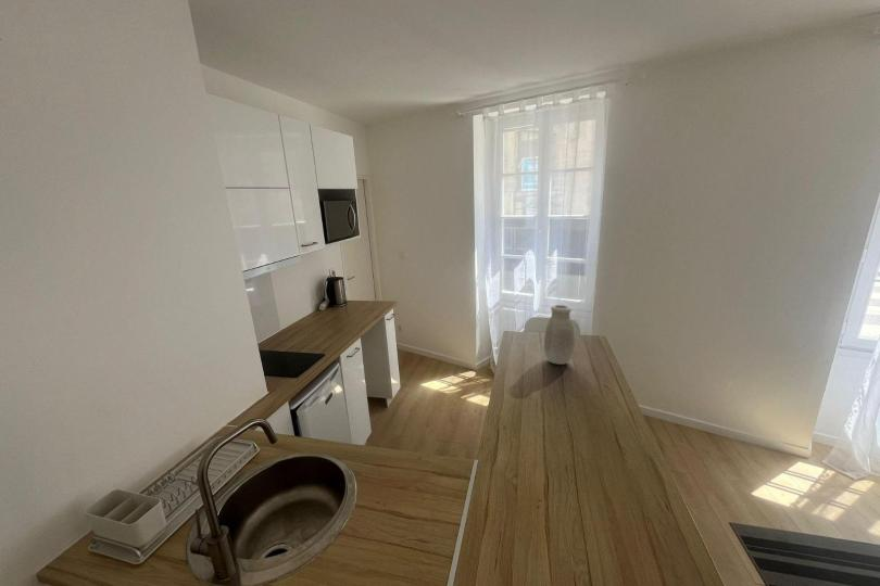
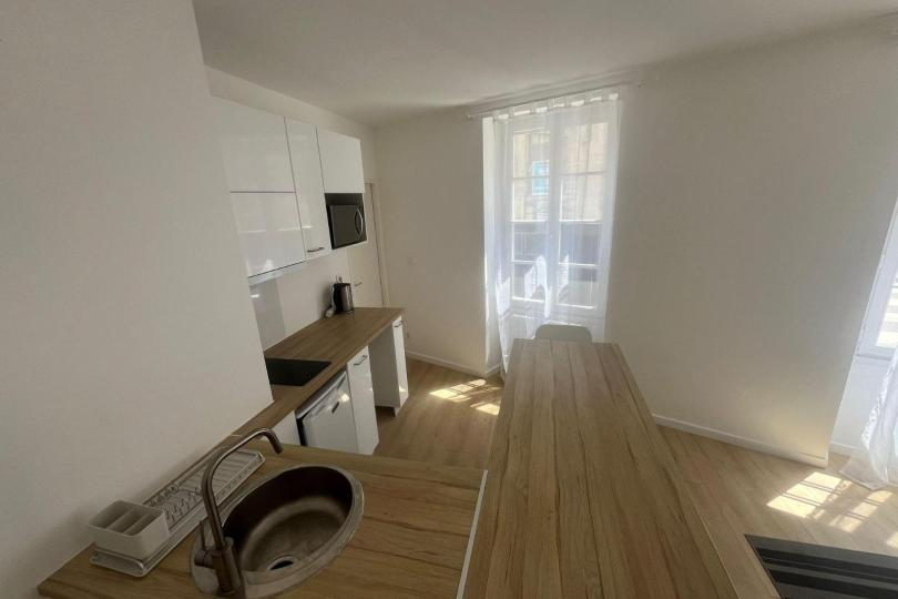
- vase [543,304,576,366]
